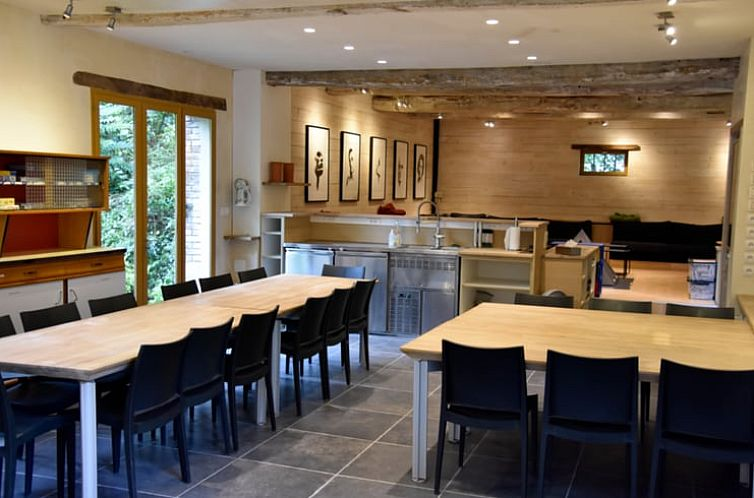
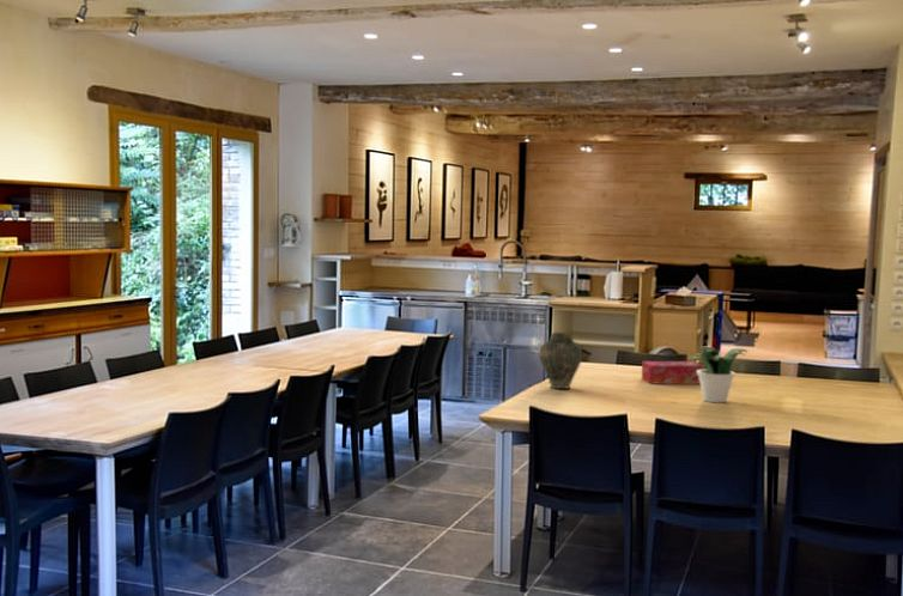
+ potted plant [687,346,749,403]
+ vase [538,332,583,389]
+ tissue box [641,360,703,384]
